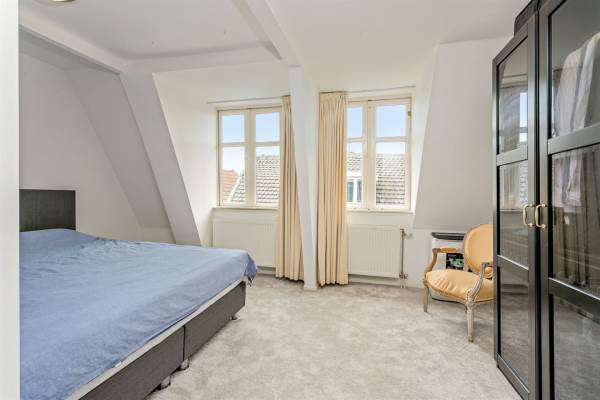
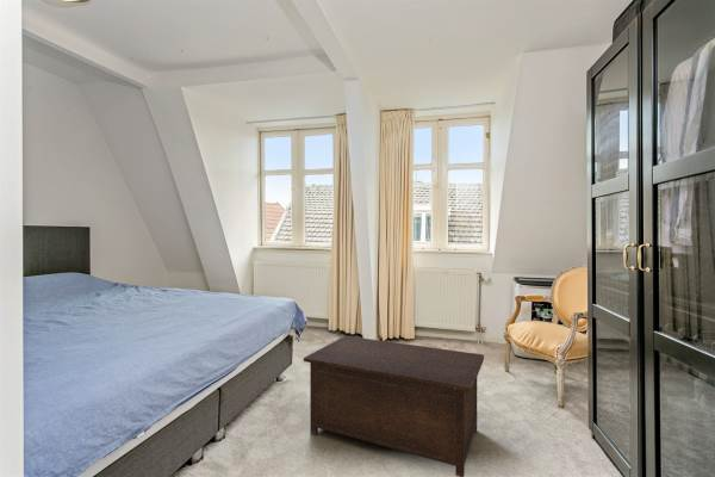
+ cabinet [303,335,485,477]
